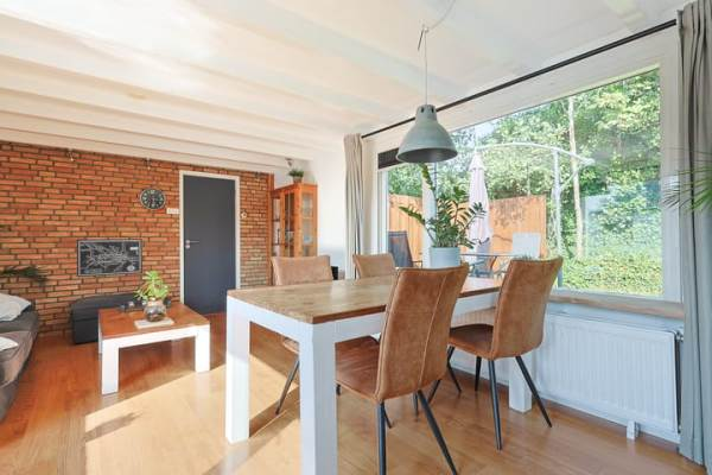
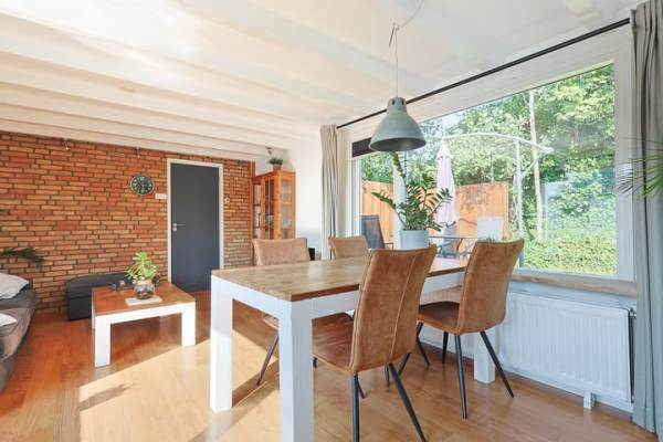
- wall art [76,238,144,278]
